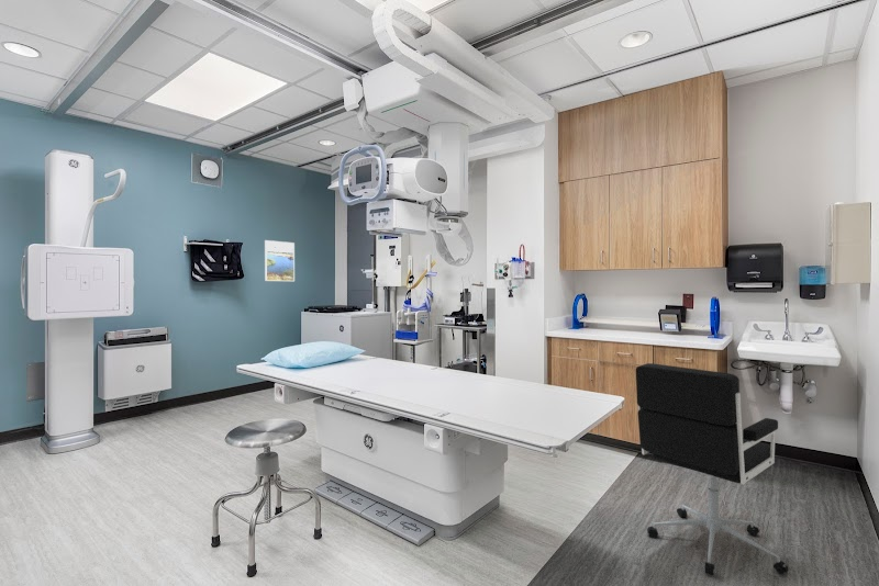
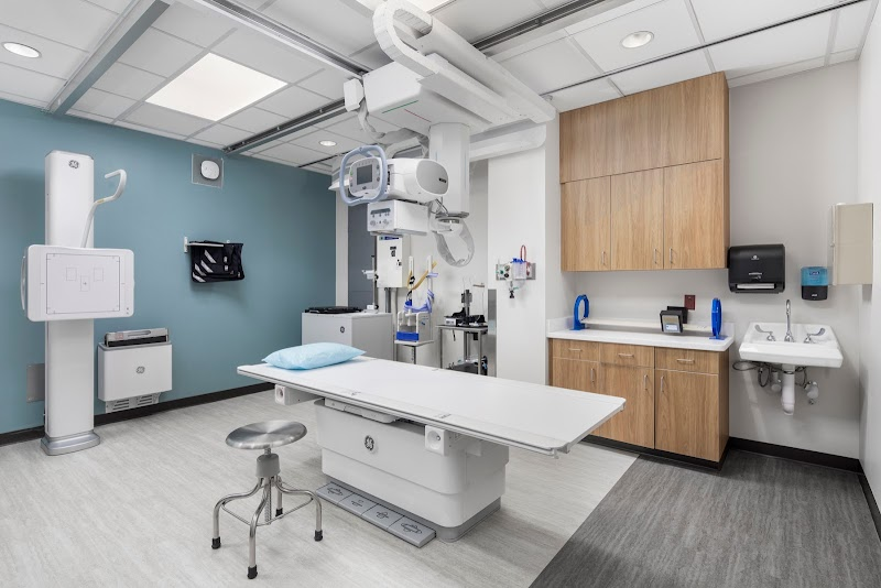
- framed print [264,239,296,282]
- office chair [635,362,790,576]
